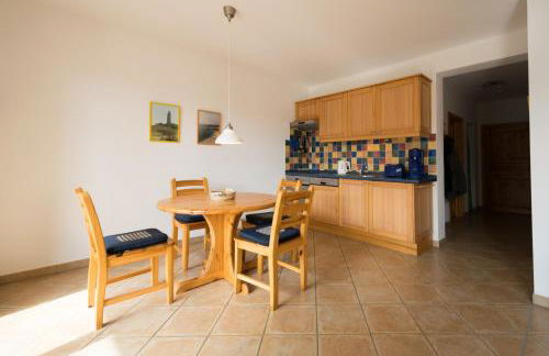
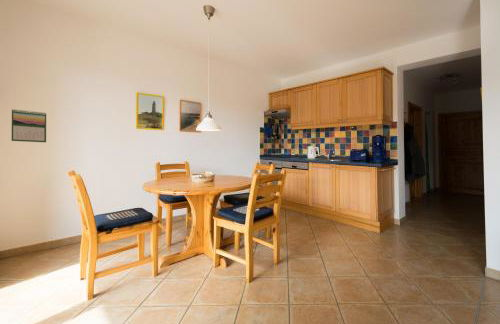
+ calendar [11,108,47,143]
